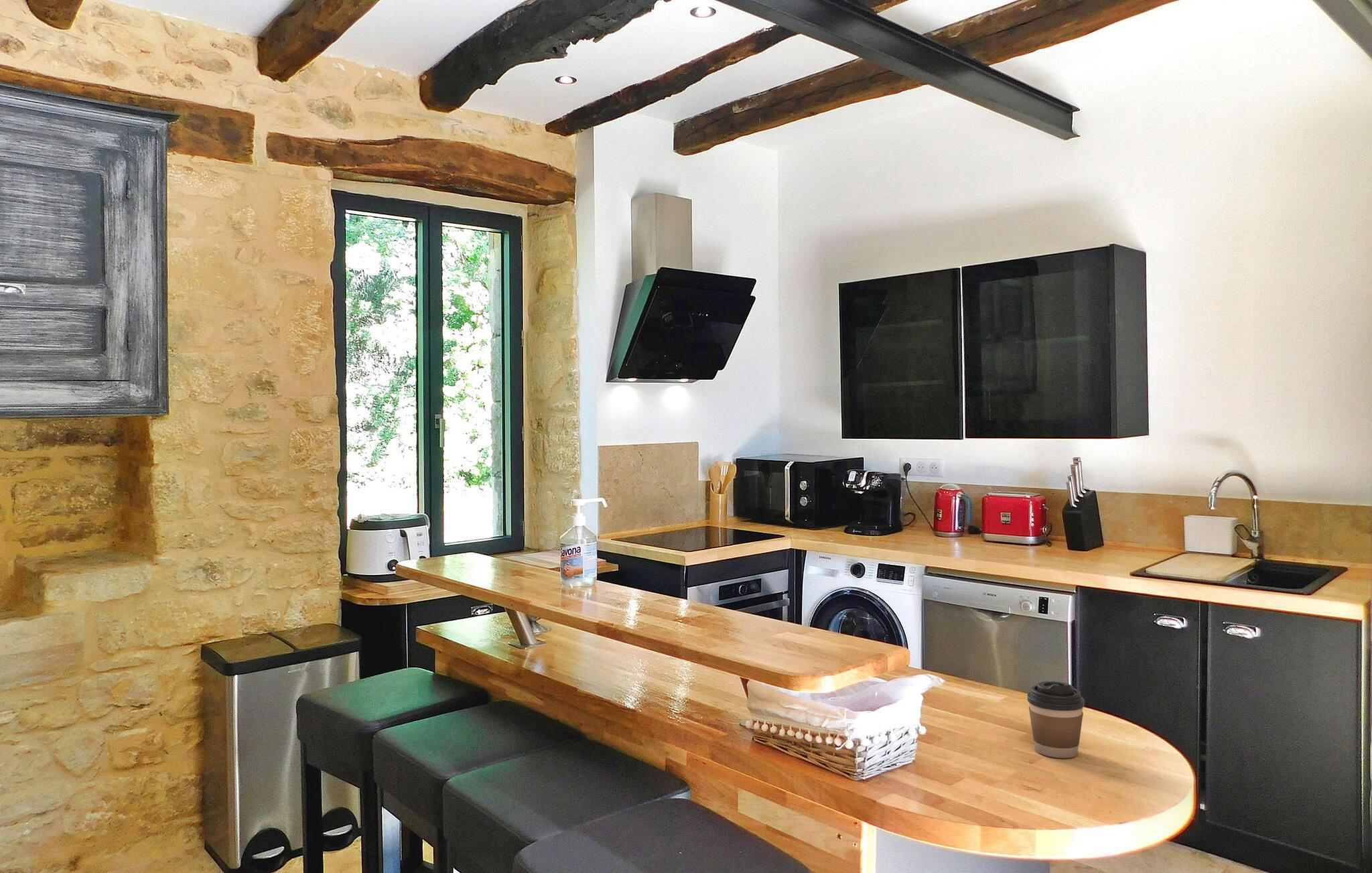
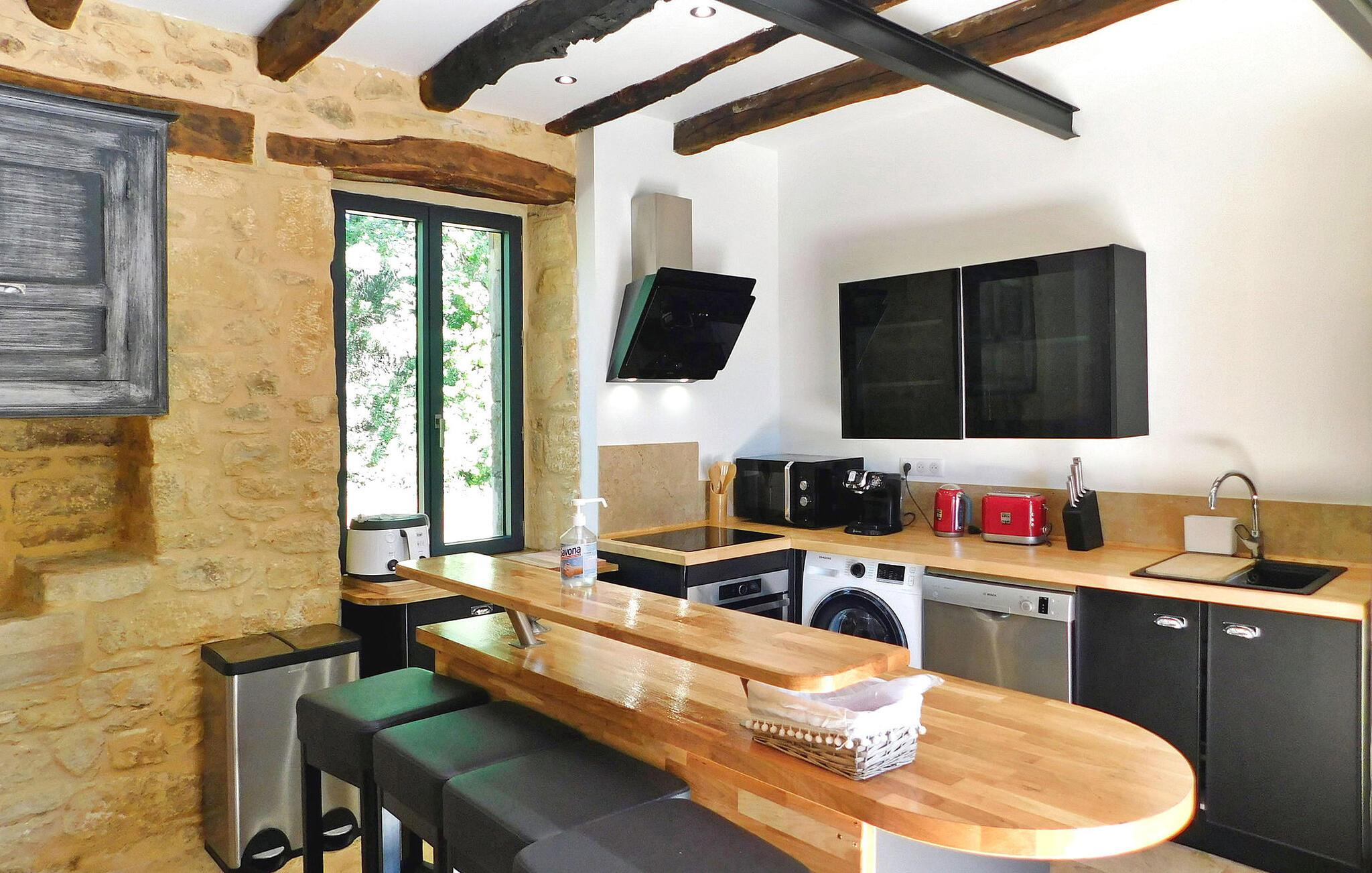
- coffee cup [1026,681,1085,758]
